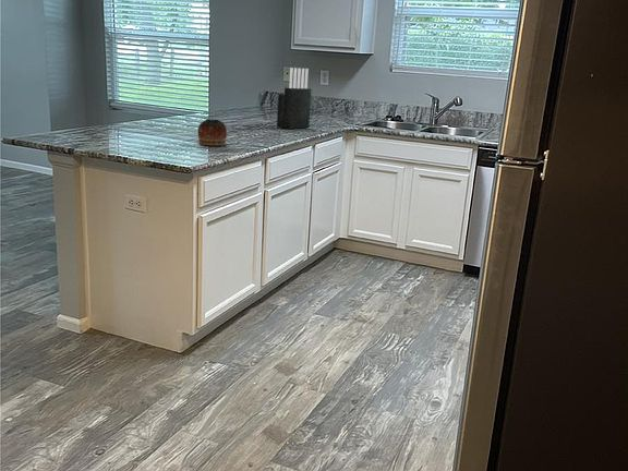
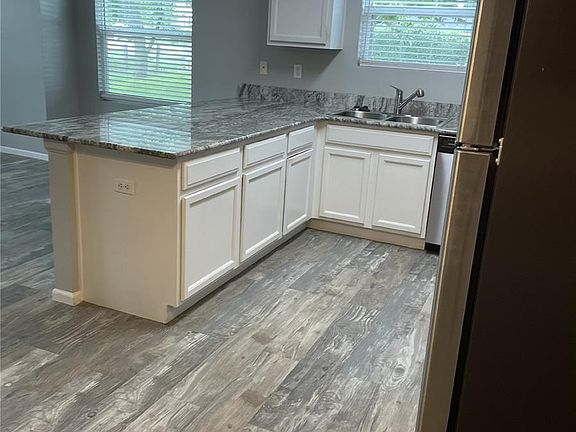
- bowl [197,118,228,147]
- knife block [276,67,313,130]
